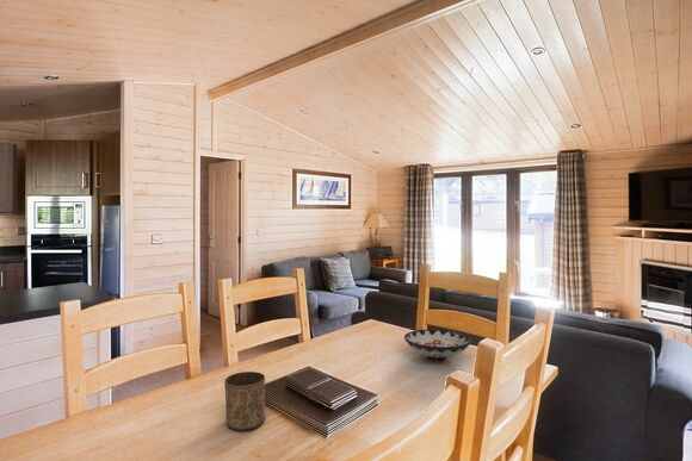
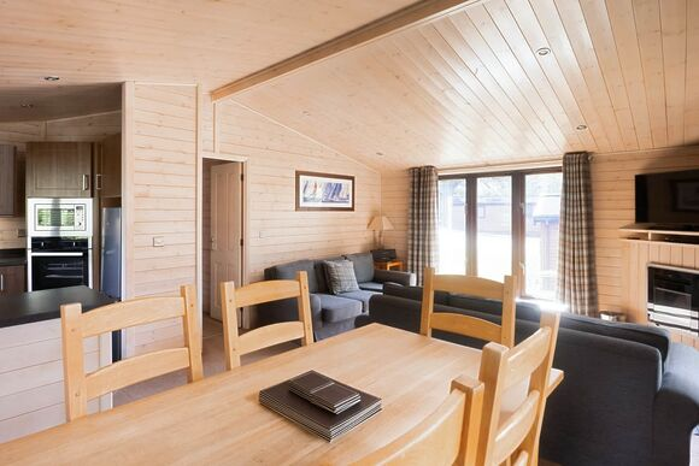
- cup [223,370,266,431]
- bowl [403,329,472,361]
